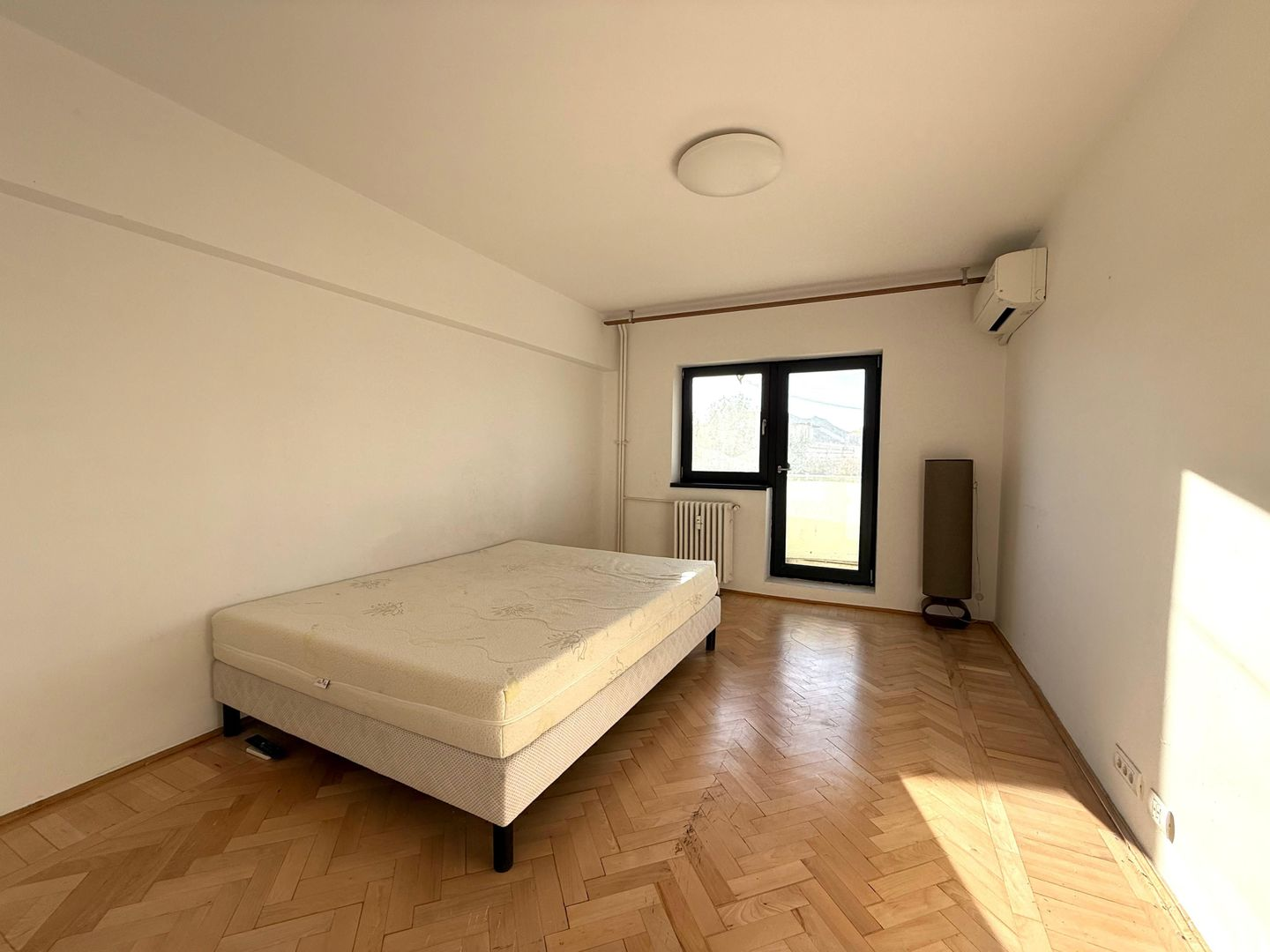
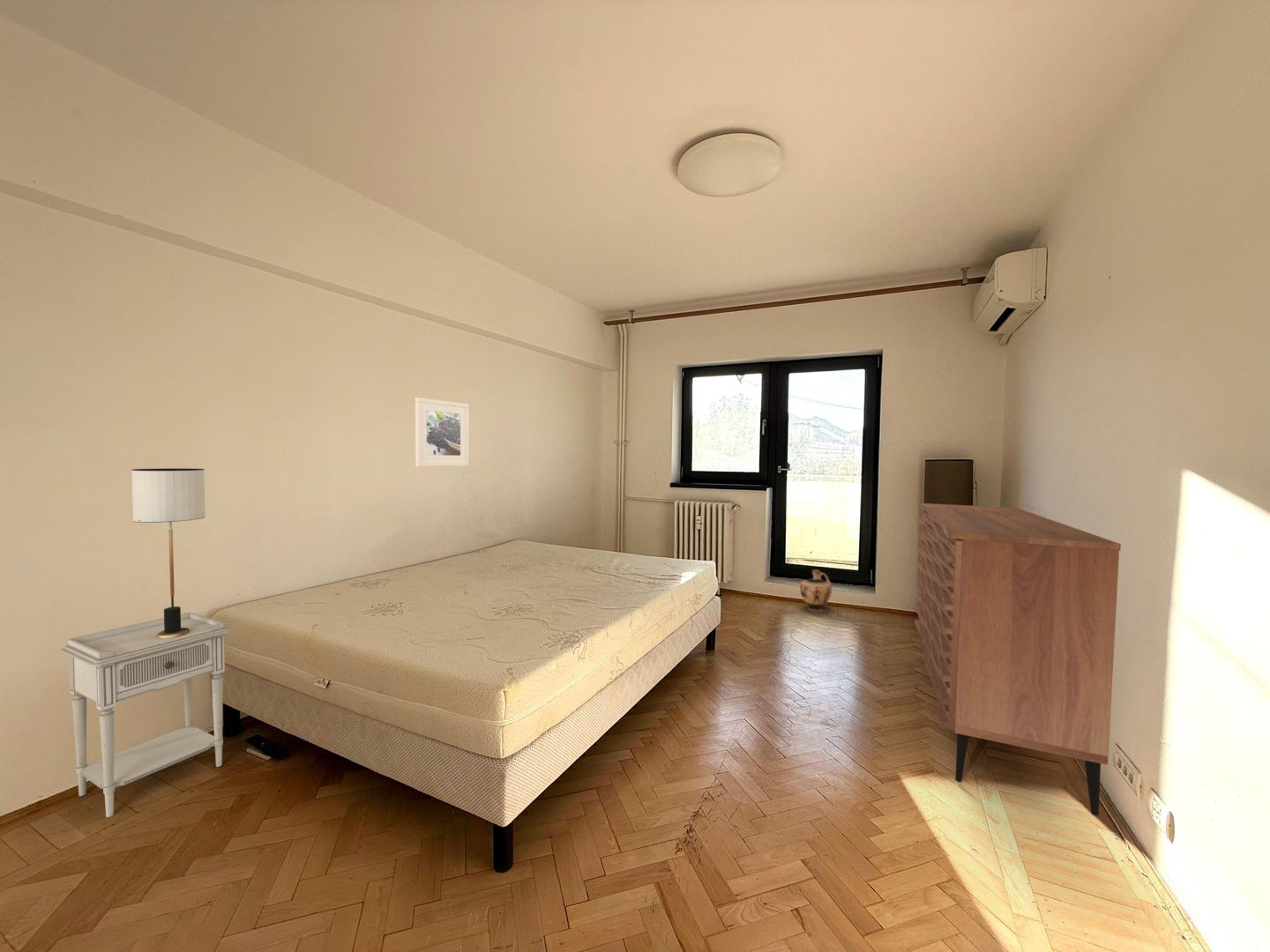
+ nightstand [59,612,232,818]
+ sideboard [914,502,1122,816]
+ ceramic jug [799,569,833,612]
+ table lamp [131,467,206,638]
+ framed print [415,397,469,467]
